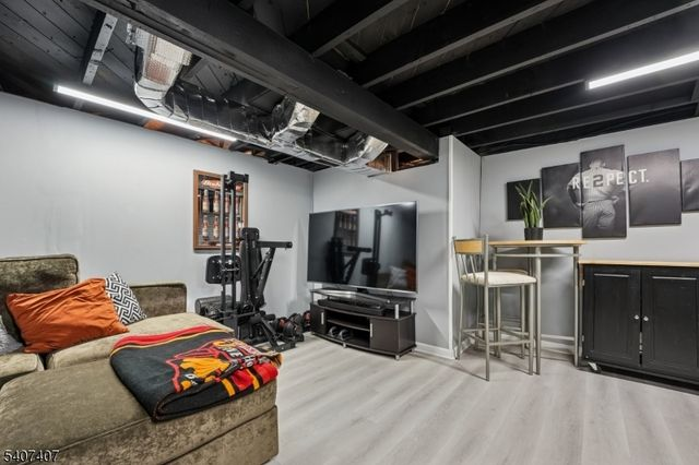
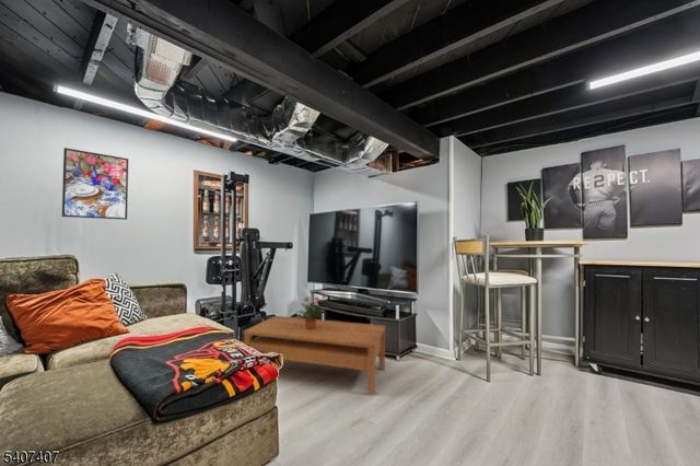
+ potted plant [296,295,326,329]
+ coffee table [243,315,386,397]
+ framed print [61,147,129,221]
